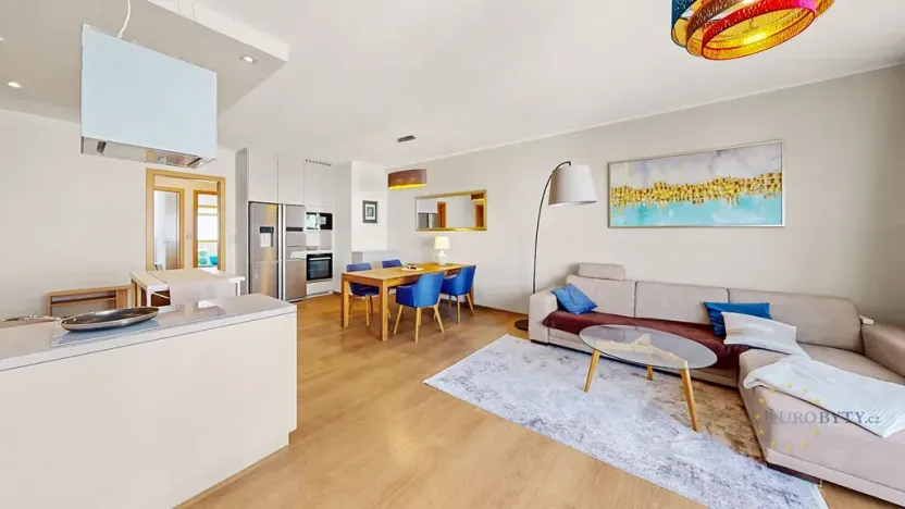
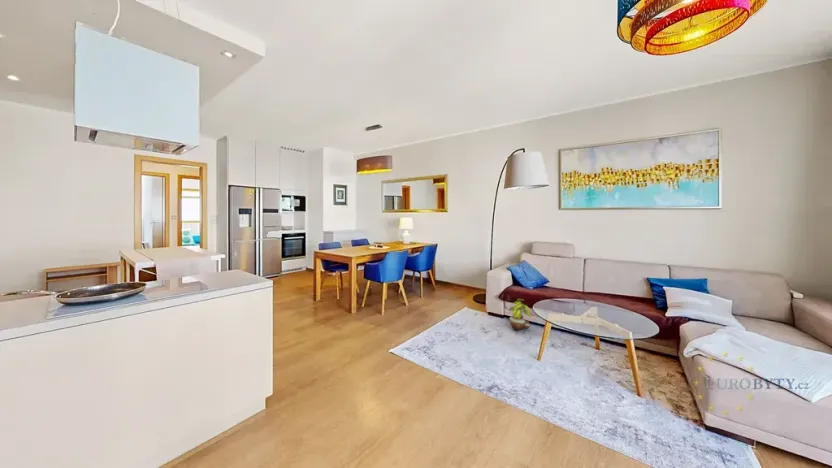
+ potted plant [508,298,532,332]
